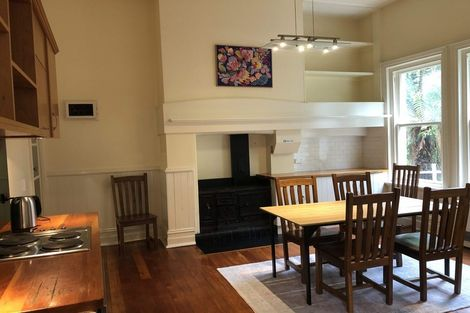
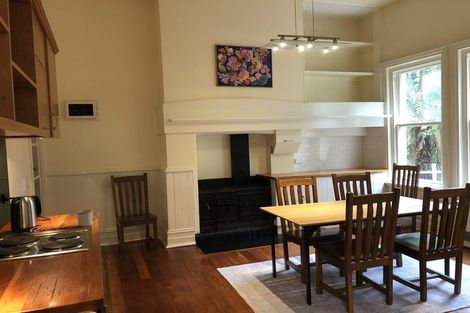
+ mug [77,209,99,228]
